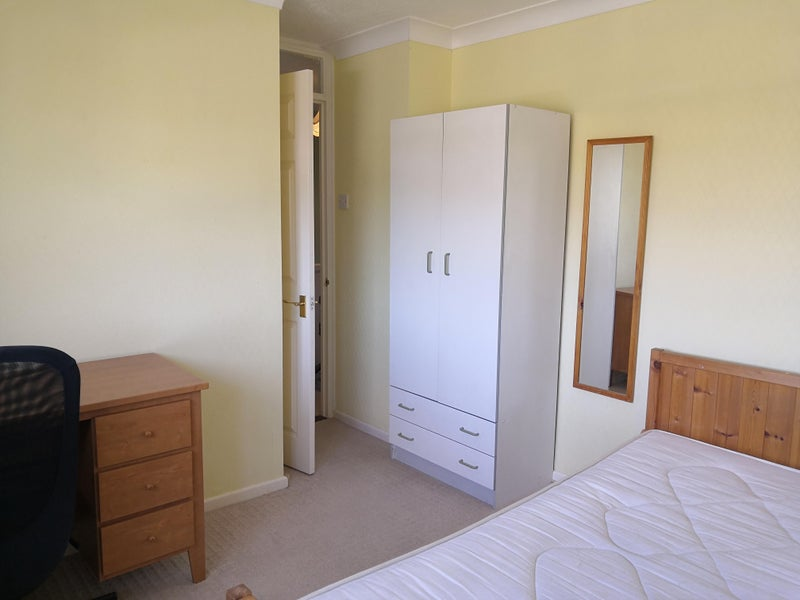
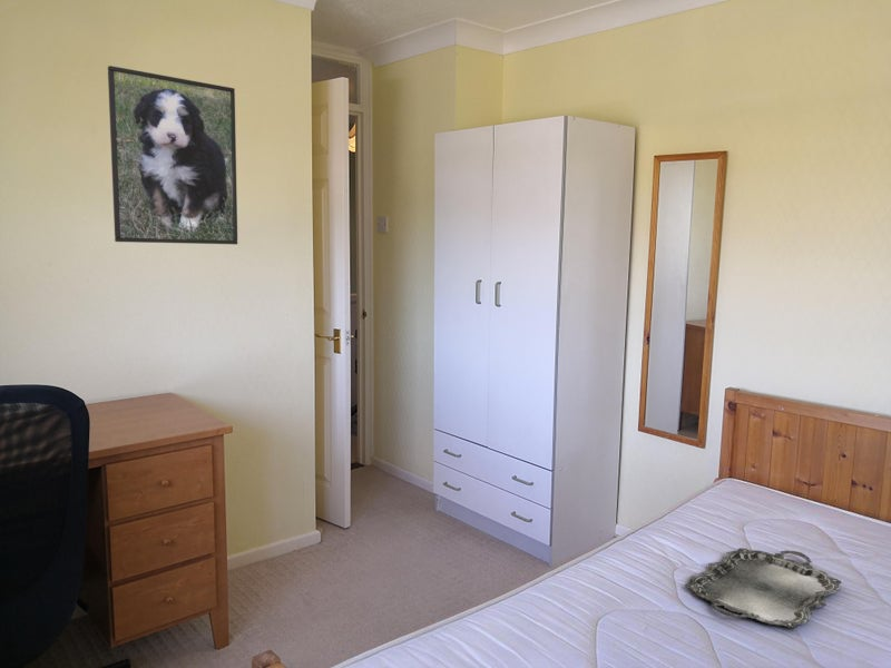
+ serving tray [684,547,842,629]
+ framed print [107,65,238,246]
